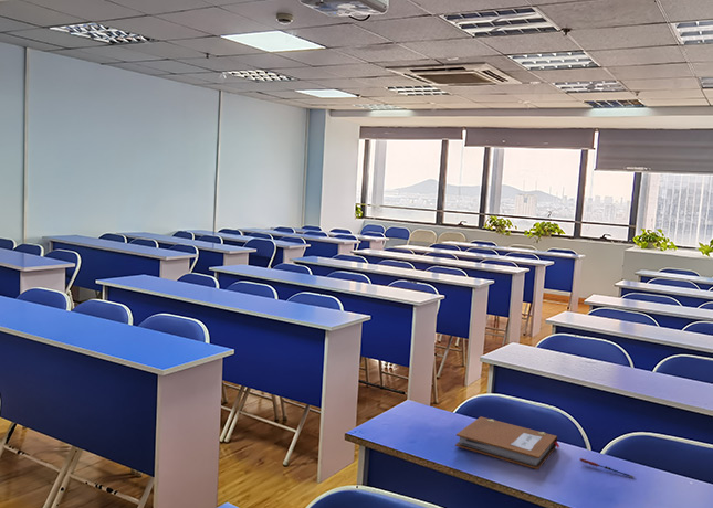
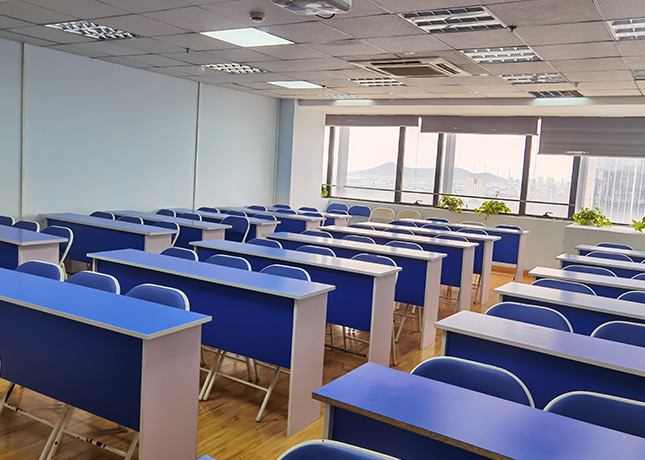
- notebook [454,415,560,470]
- pen [579,457,636,478]
